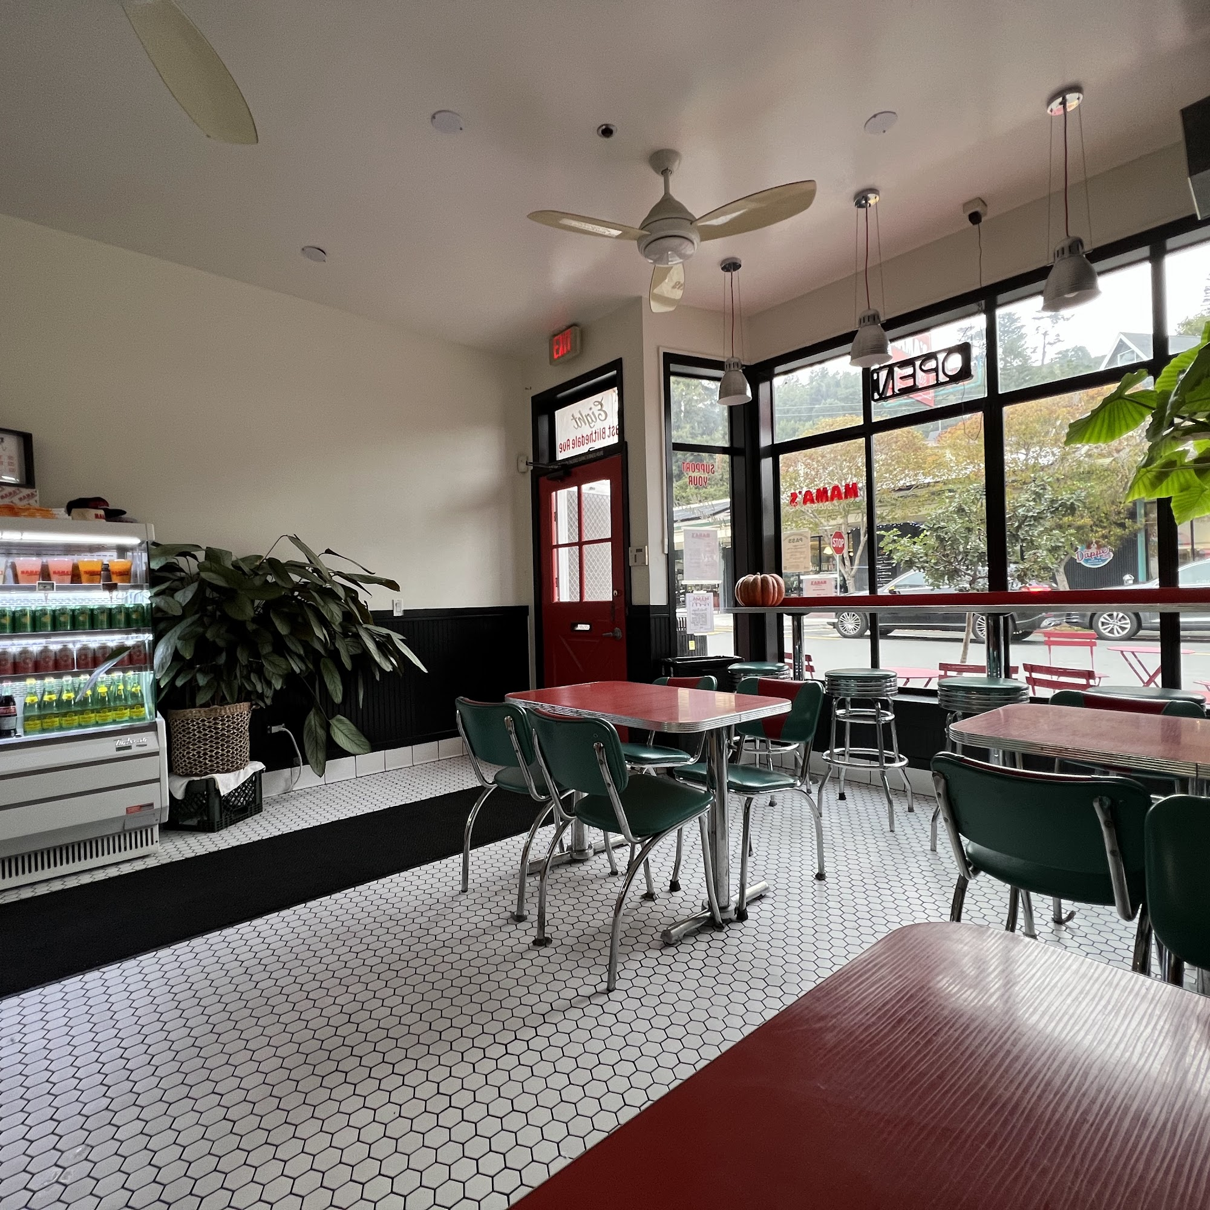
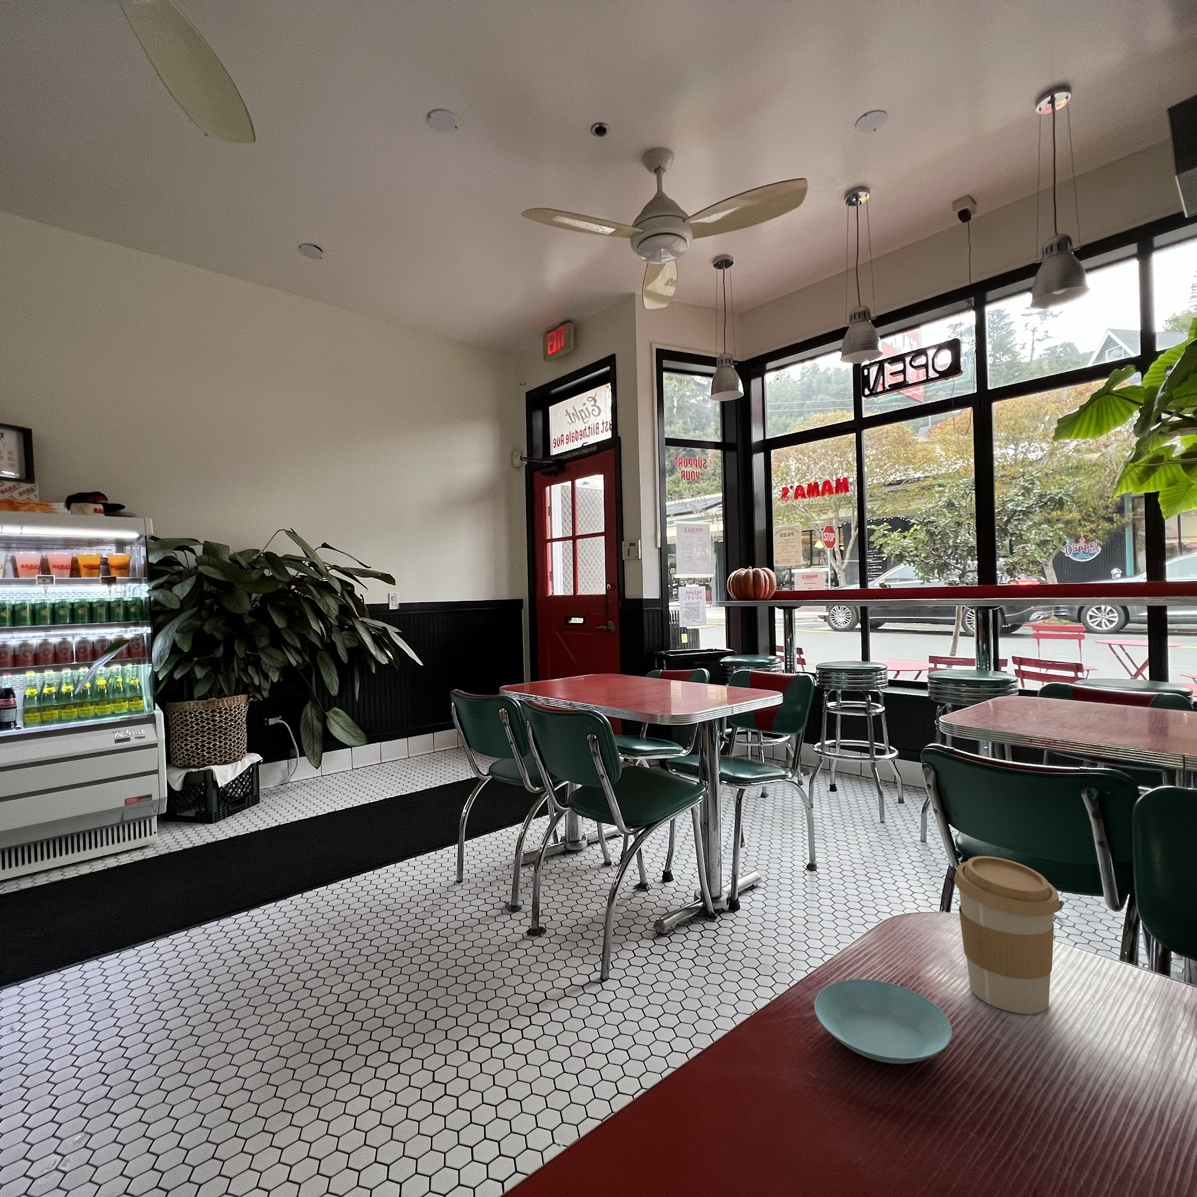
+ saucer [813,979,953,1064]
+ coffee cup [954,855,1061,1014]
